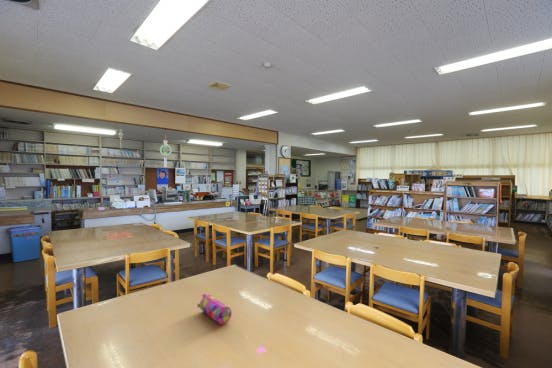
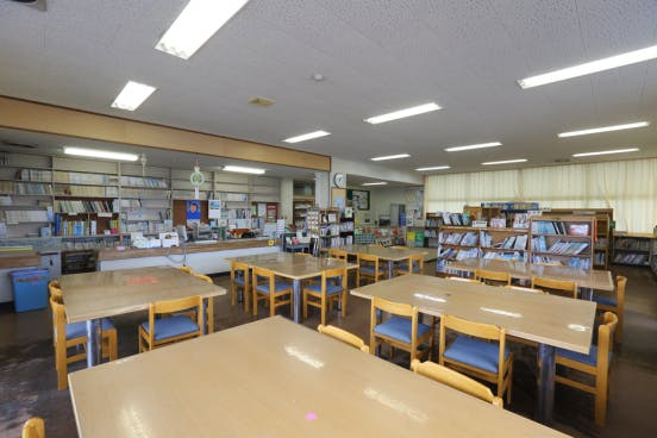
- pencil case [197,293,233,325]
